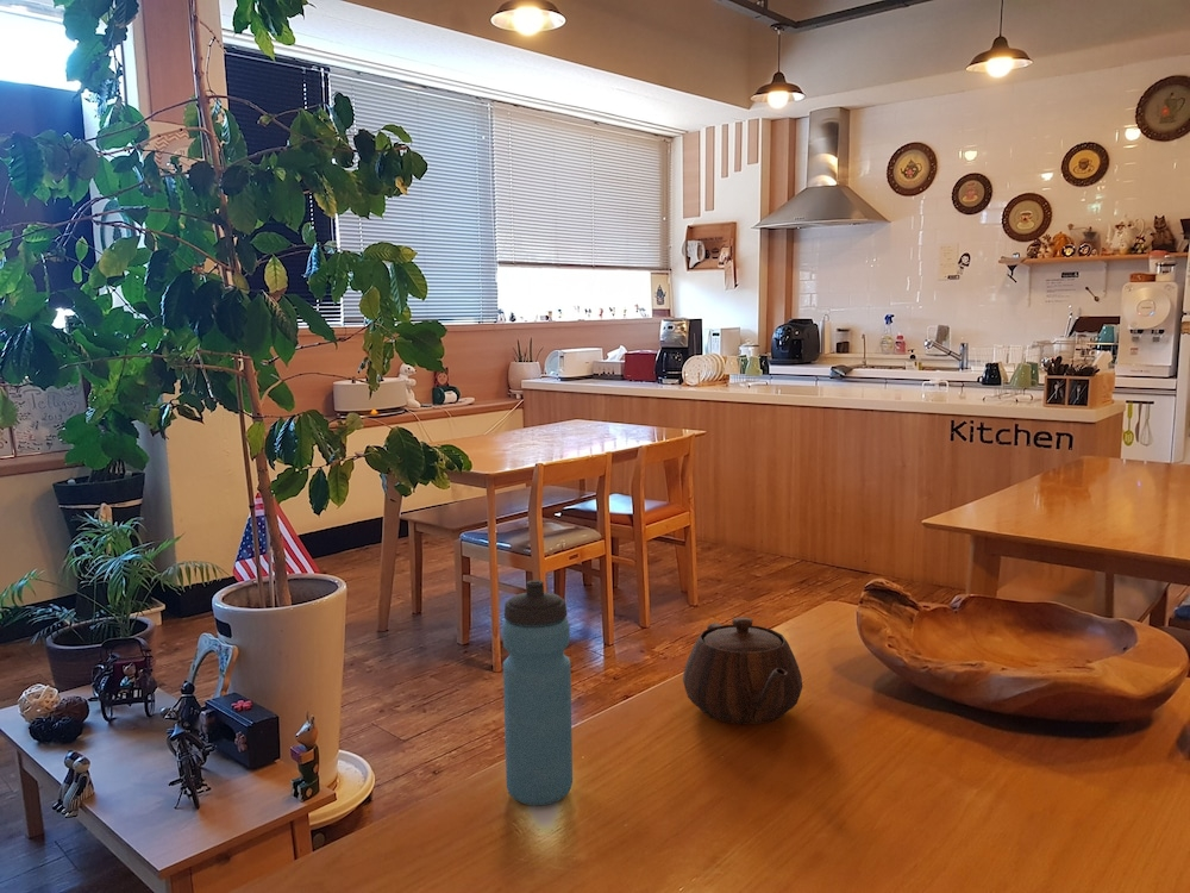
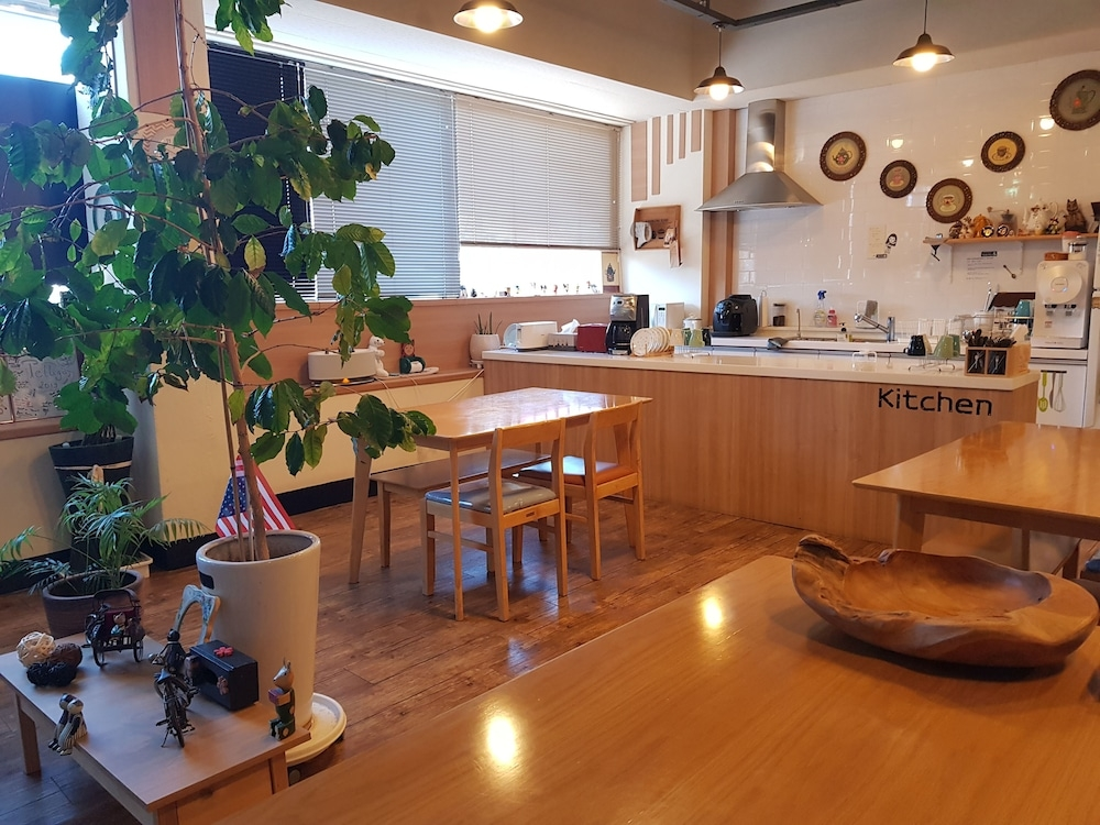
- teapot [682,616,803,725]
- water bottle [501,579,574,806]
